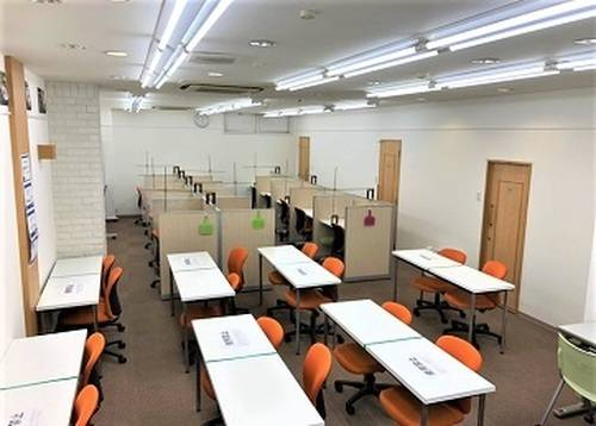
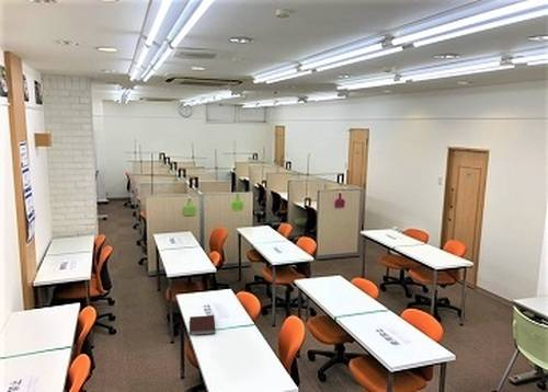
+ notebook [189,314,216,336]
